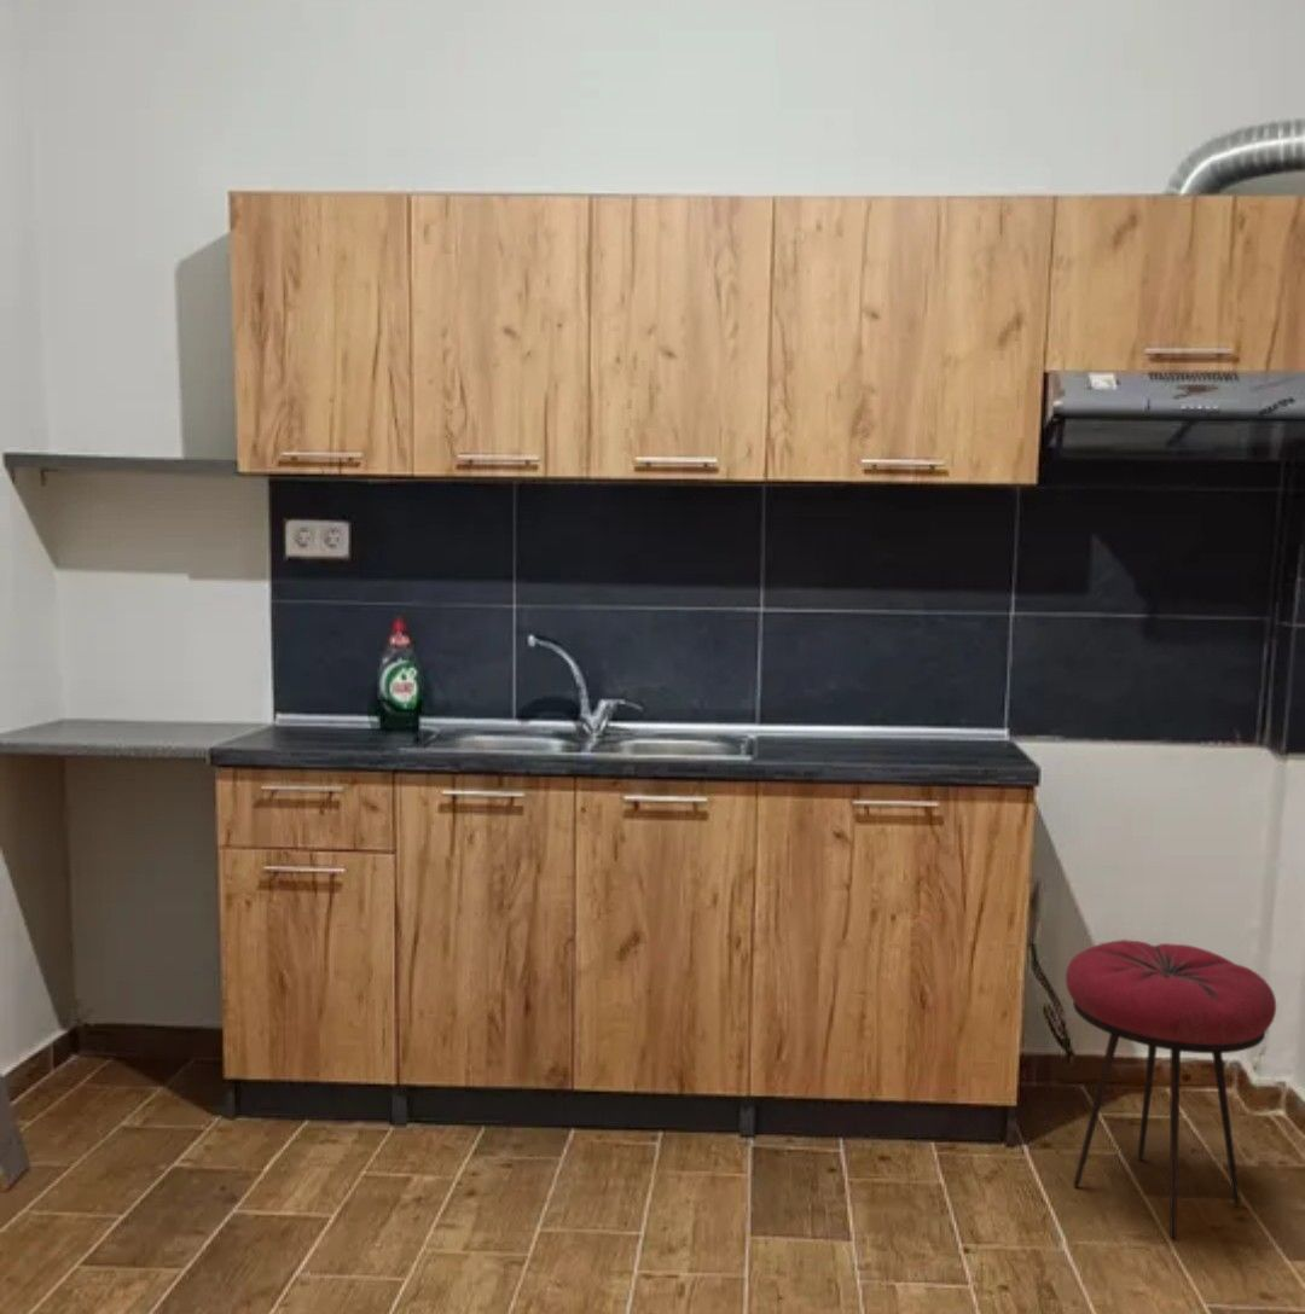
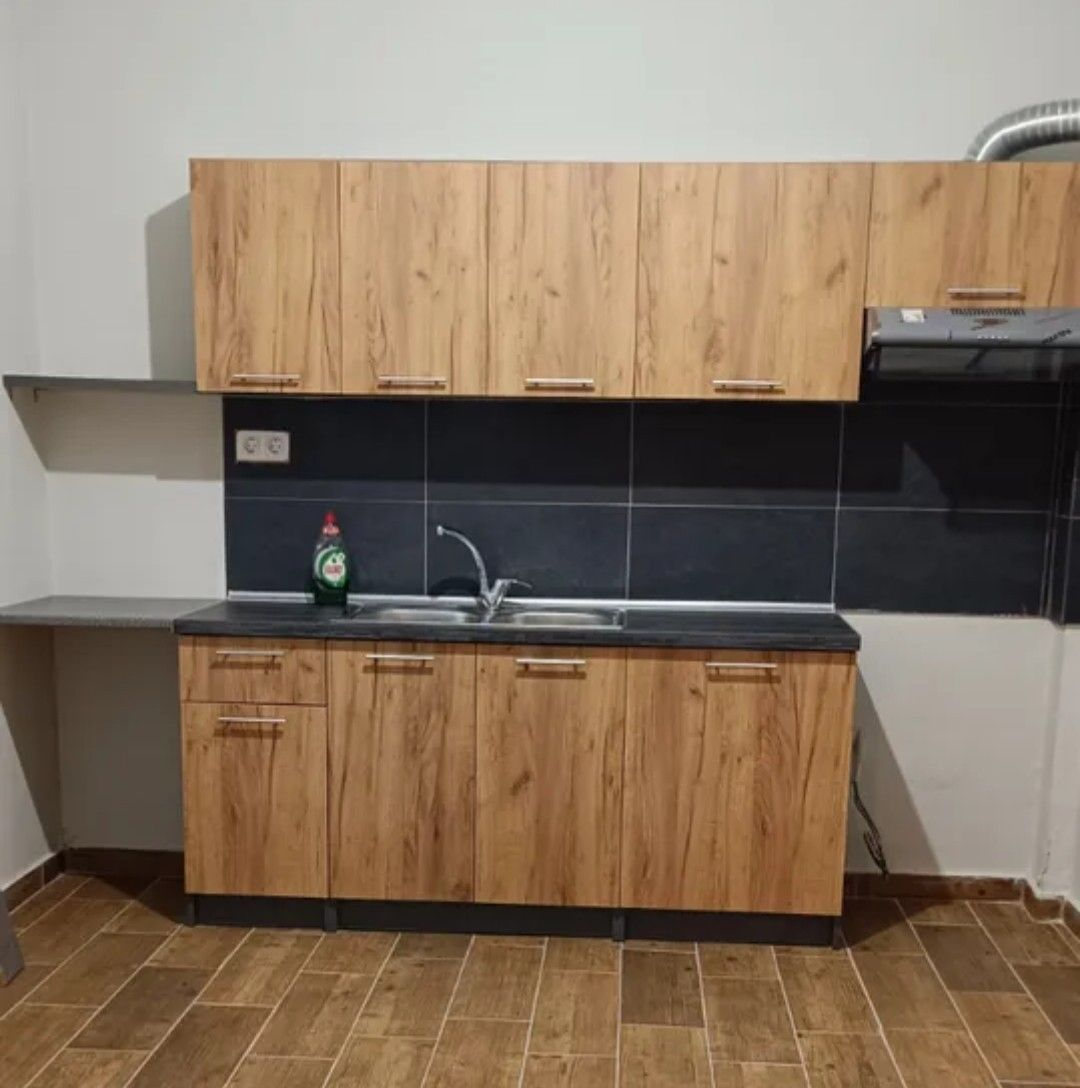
- stool [1065,938,1277,1240]
